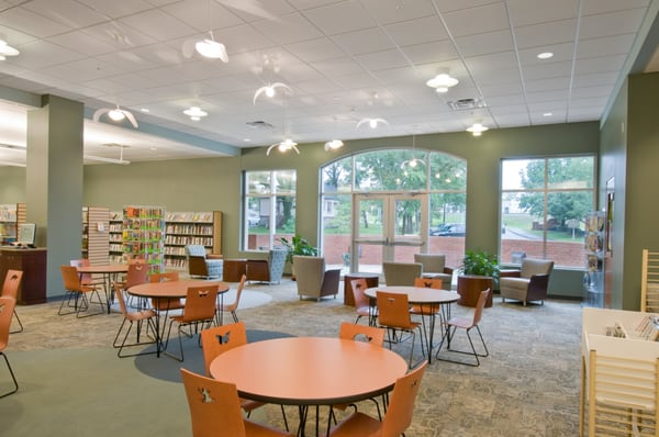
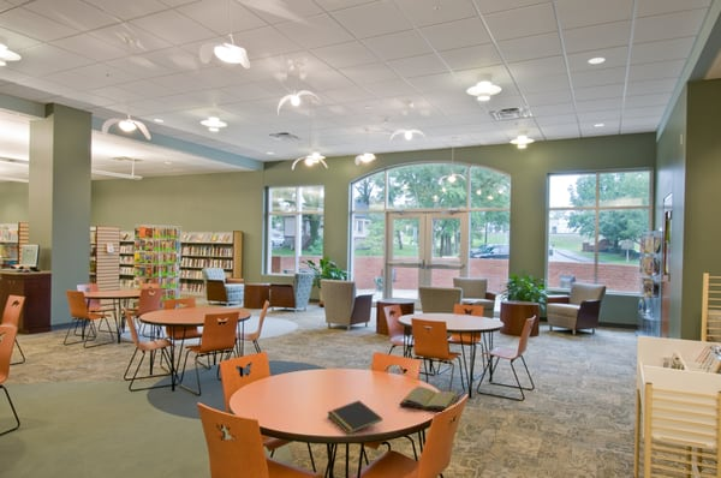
+ notepad [327,399,383,435]
+ diary [398,386,461,413]
